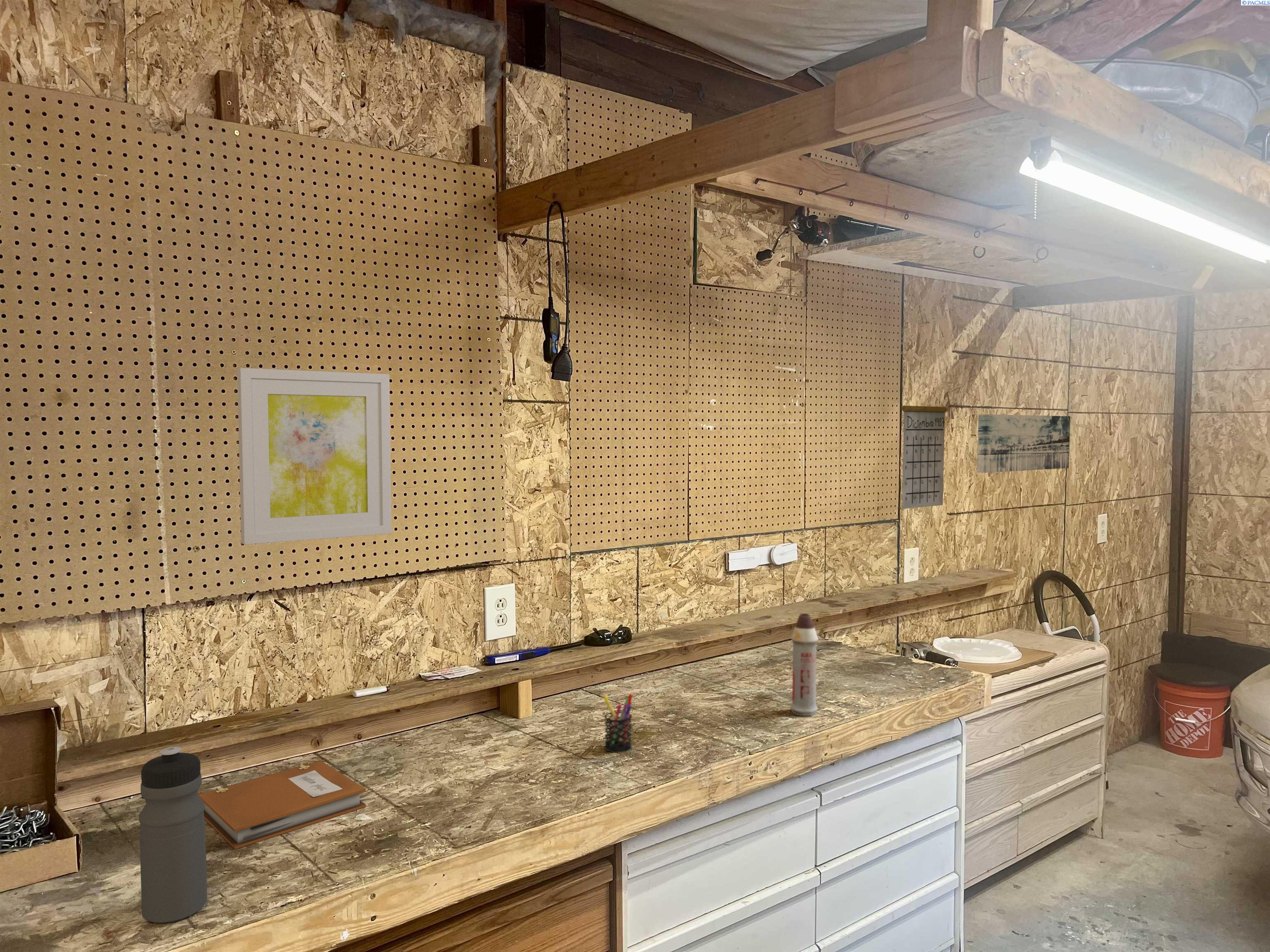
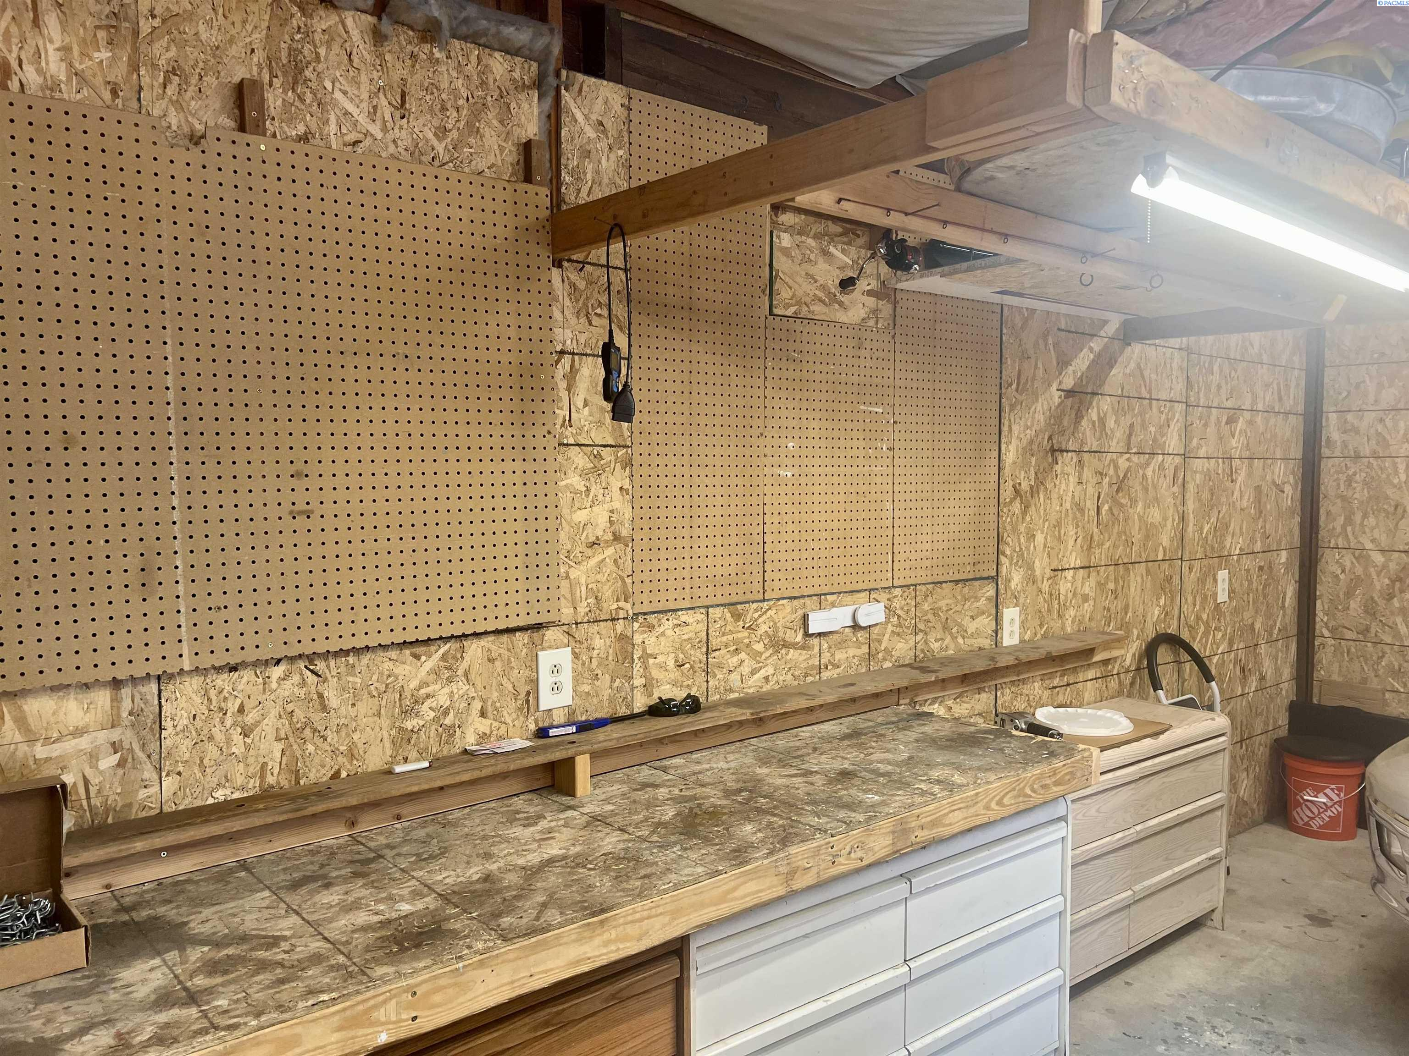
- spray bottle [790,613,819,716]
- wall art [237,367,392,545]
- water bottle [138,746,208,924]
- pen holder [602,694,633,753]
- wall art [976,414,1071,473]
- calendar [901,382,948,509]
- notebook [198,760,366,850]
